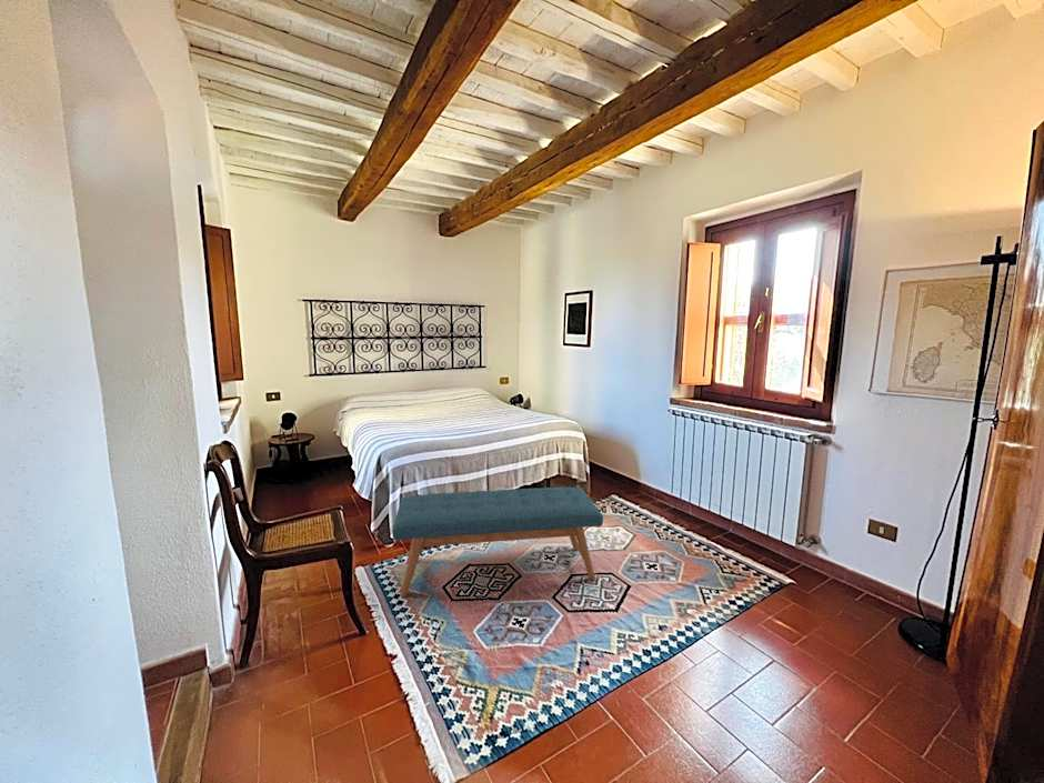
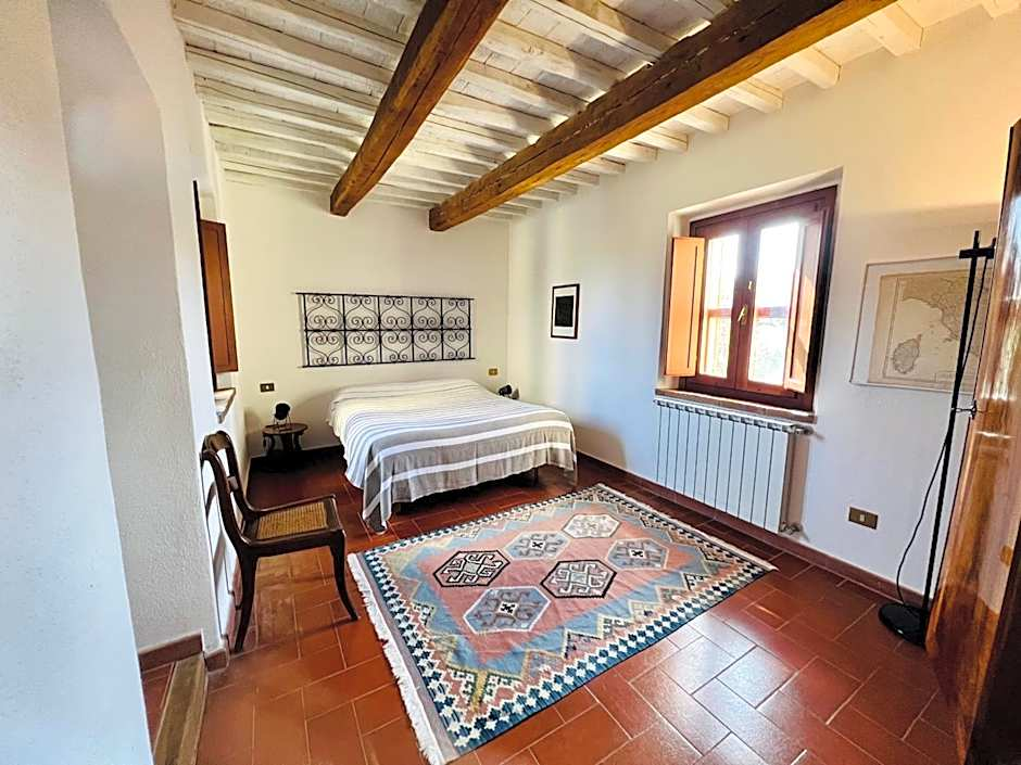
- bench [391,486,604,598]
